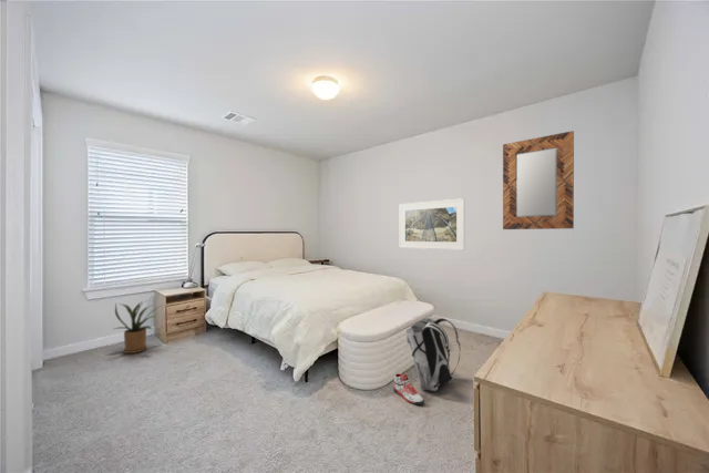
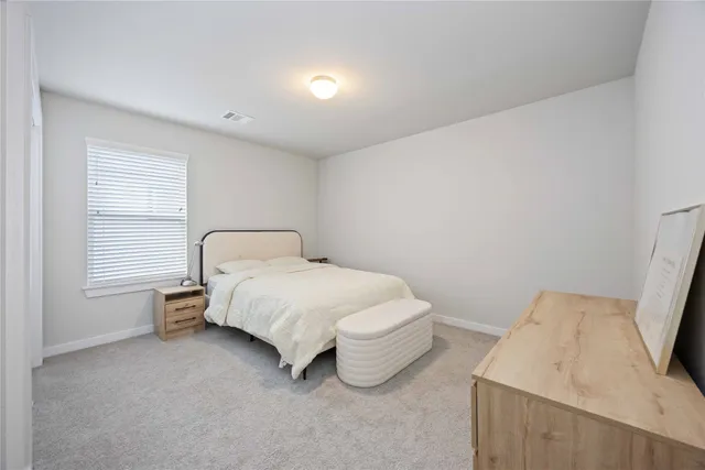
- backpack [405,317,462,392]
- sneaker [392,372,425,405]
- home mirror [502,130,575,230]
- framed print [399,197,465,251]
- house plant [111,298,165,354]
